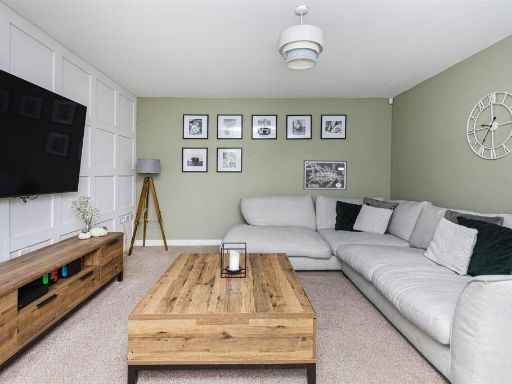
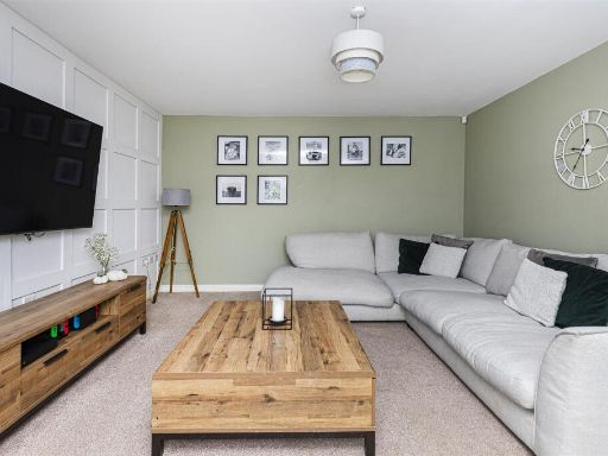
- wall art [302,159,348,191]
